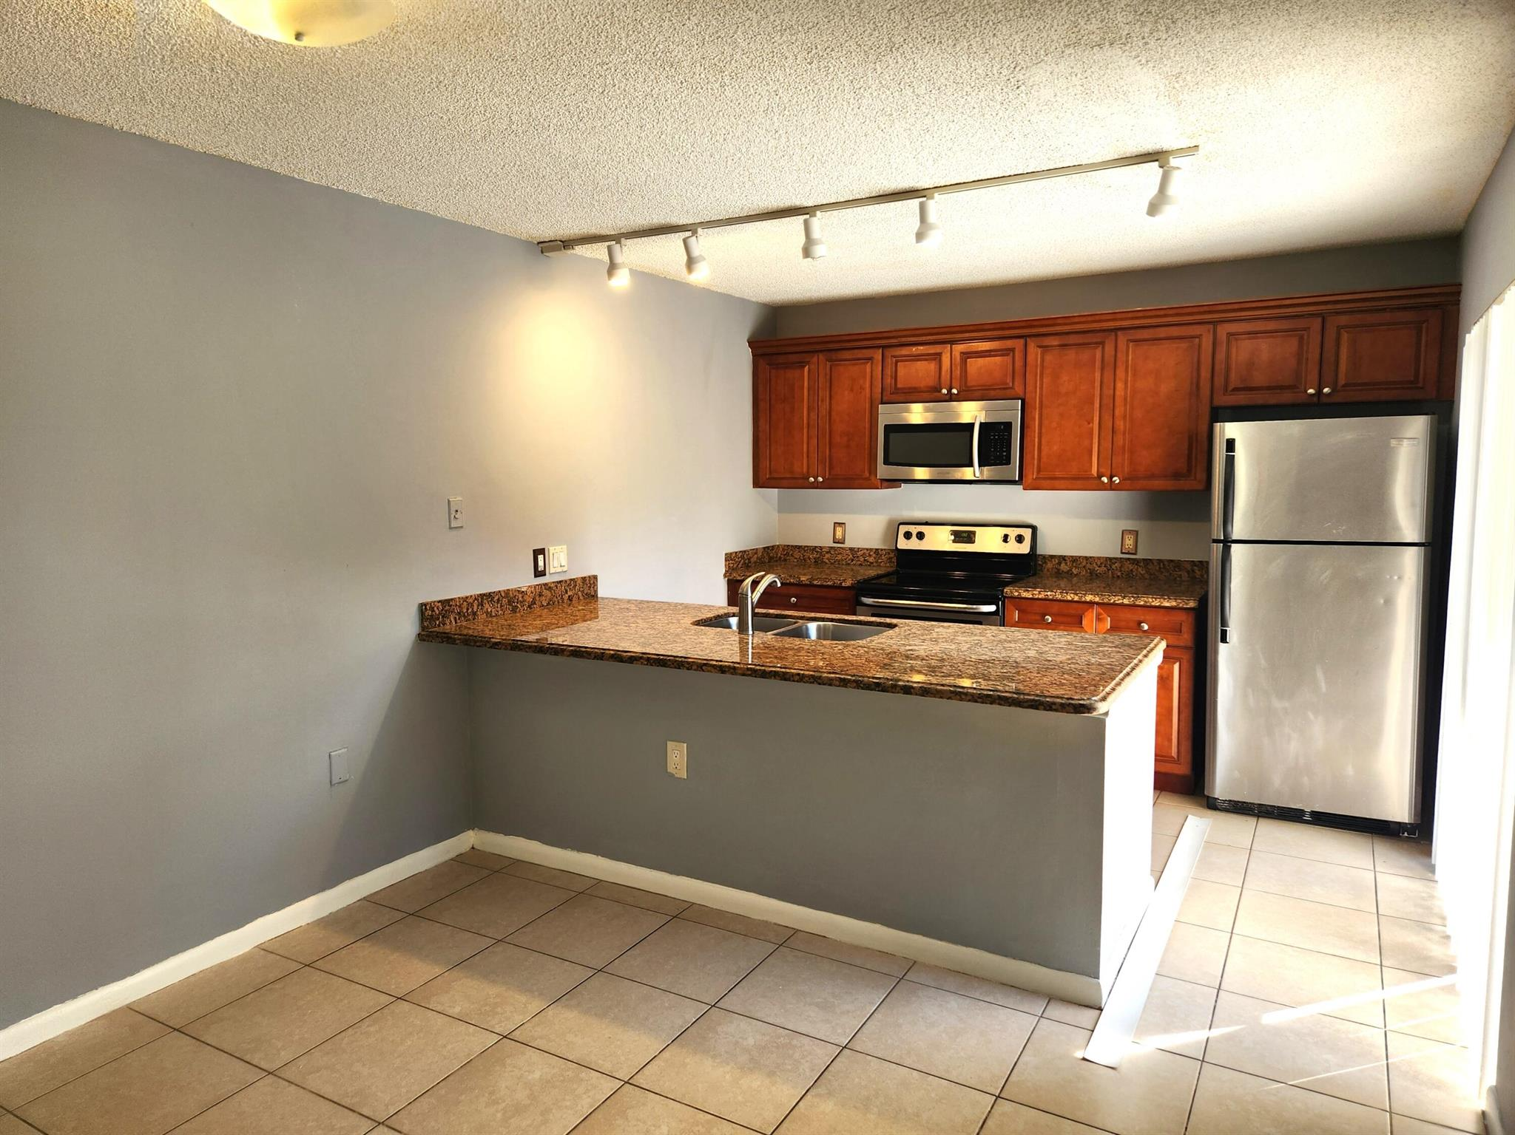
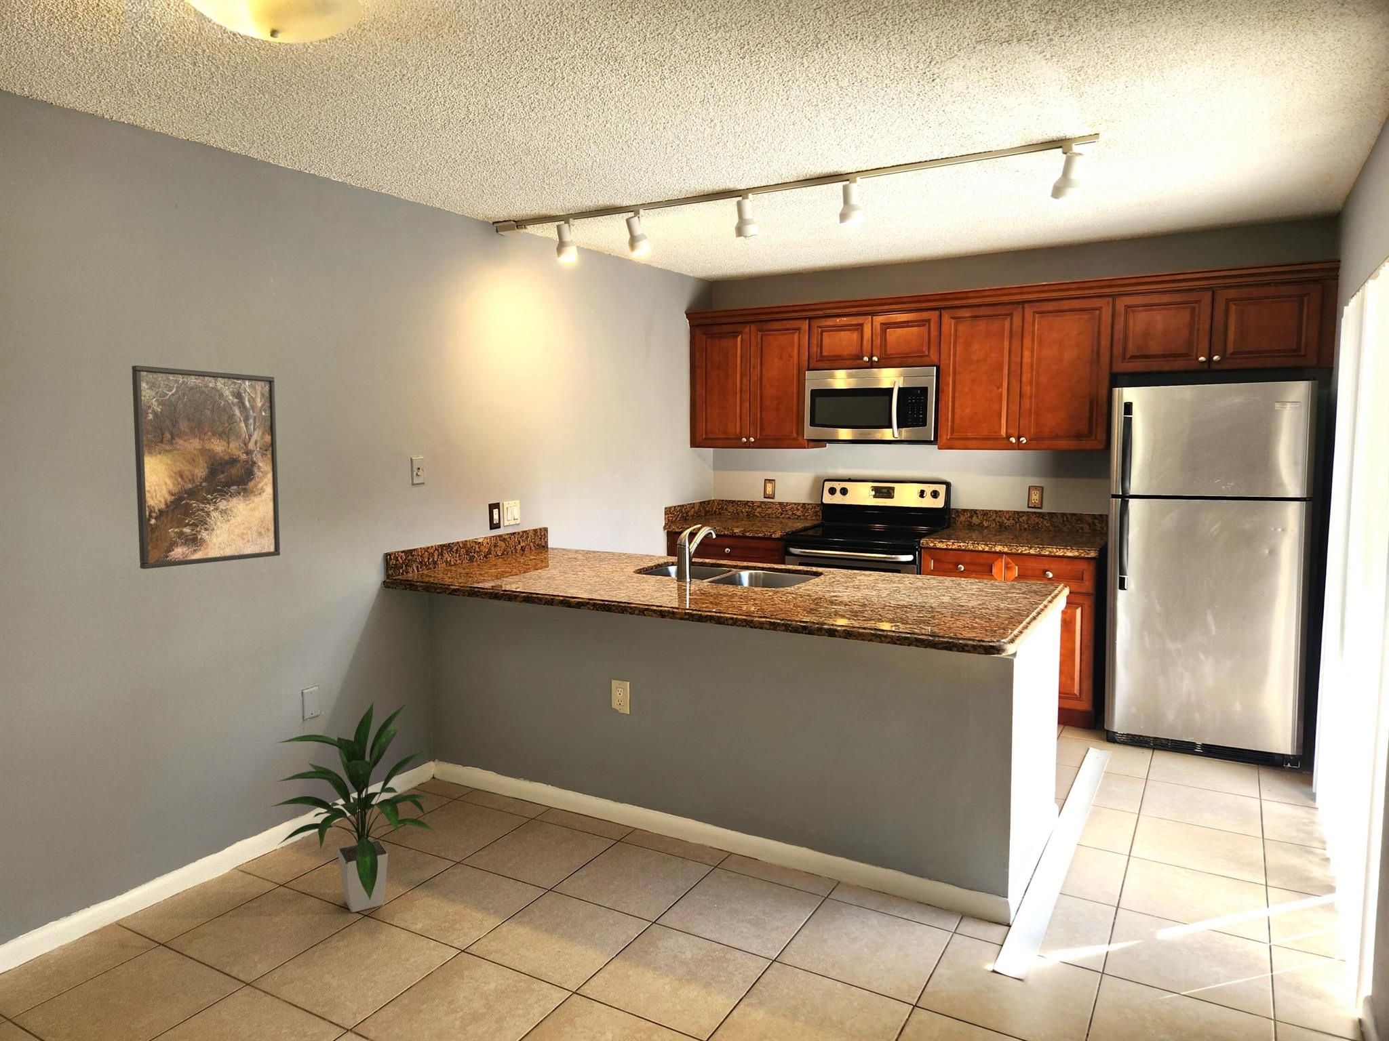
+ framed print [131,364,281,570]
+ indoor plant [270,701,435,913]
